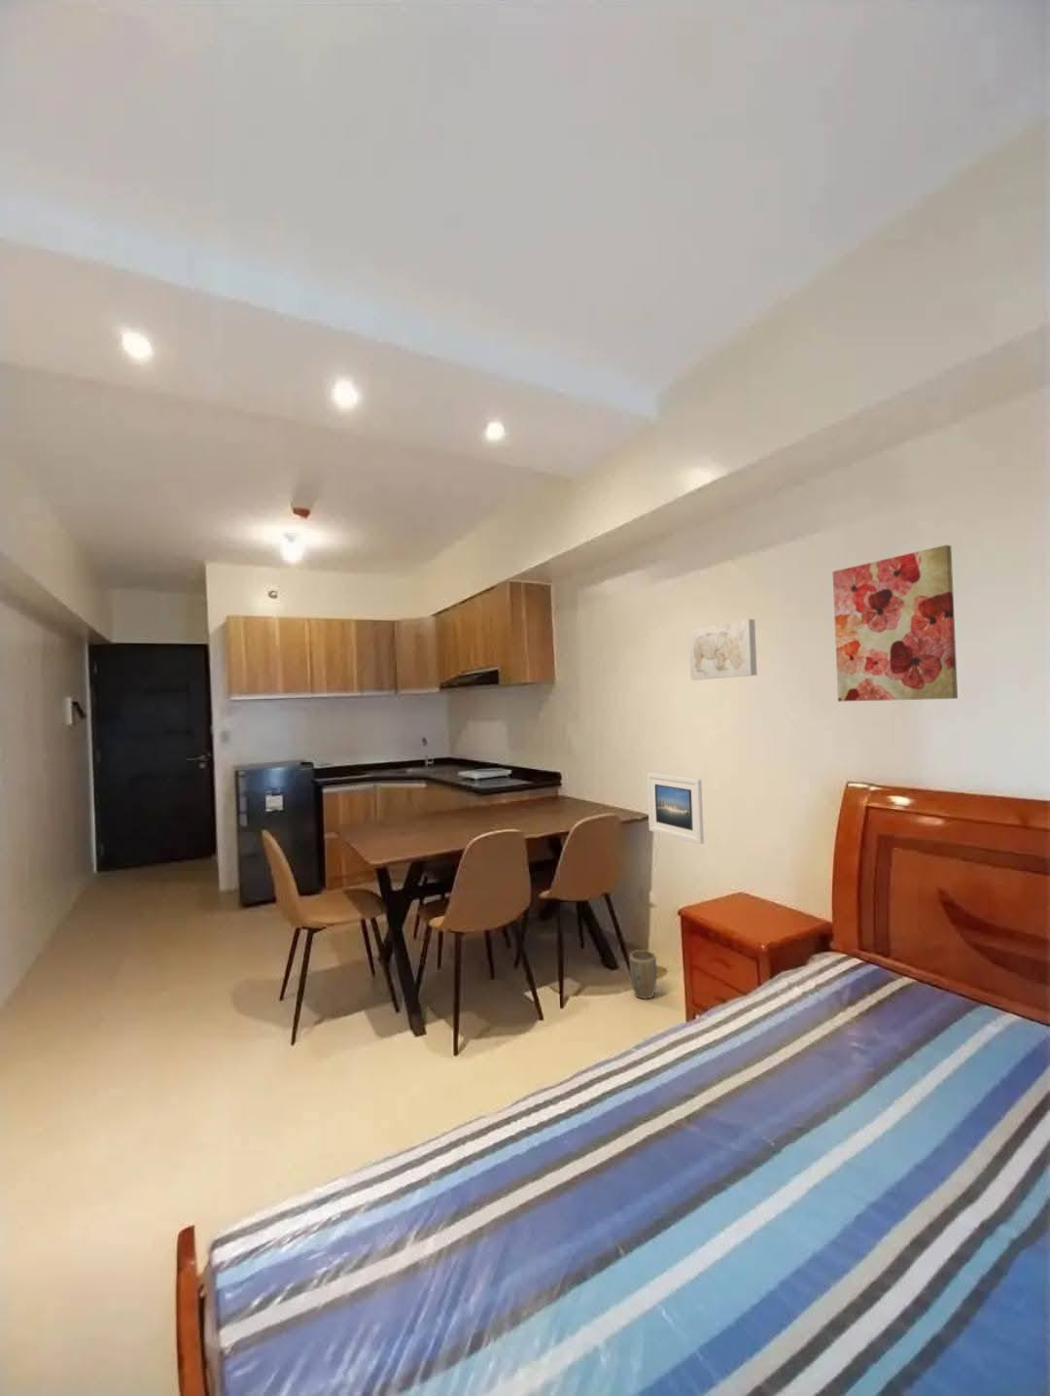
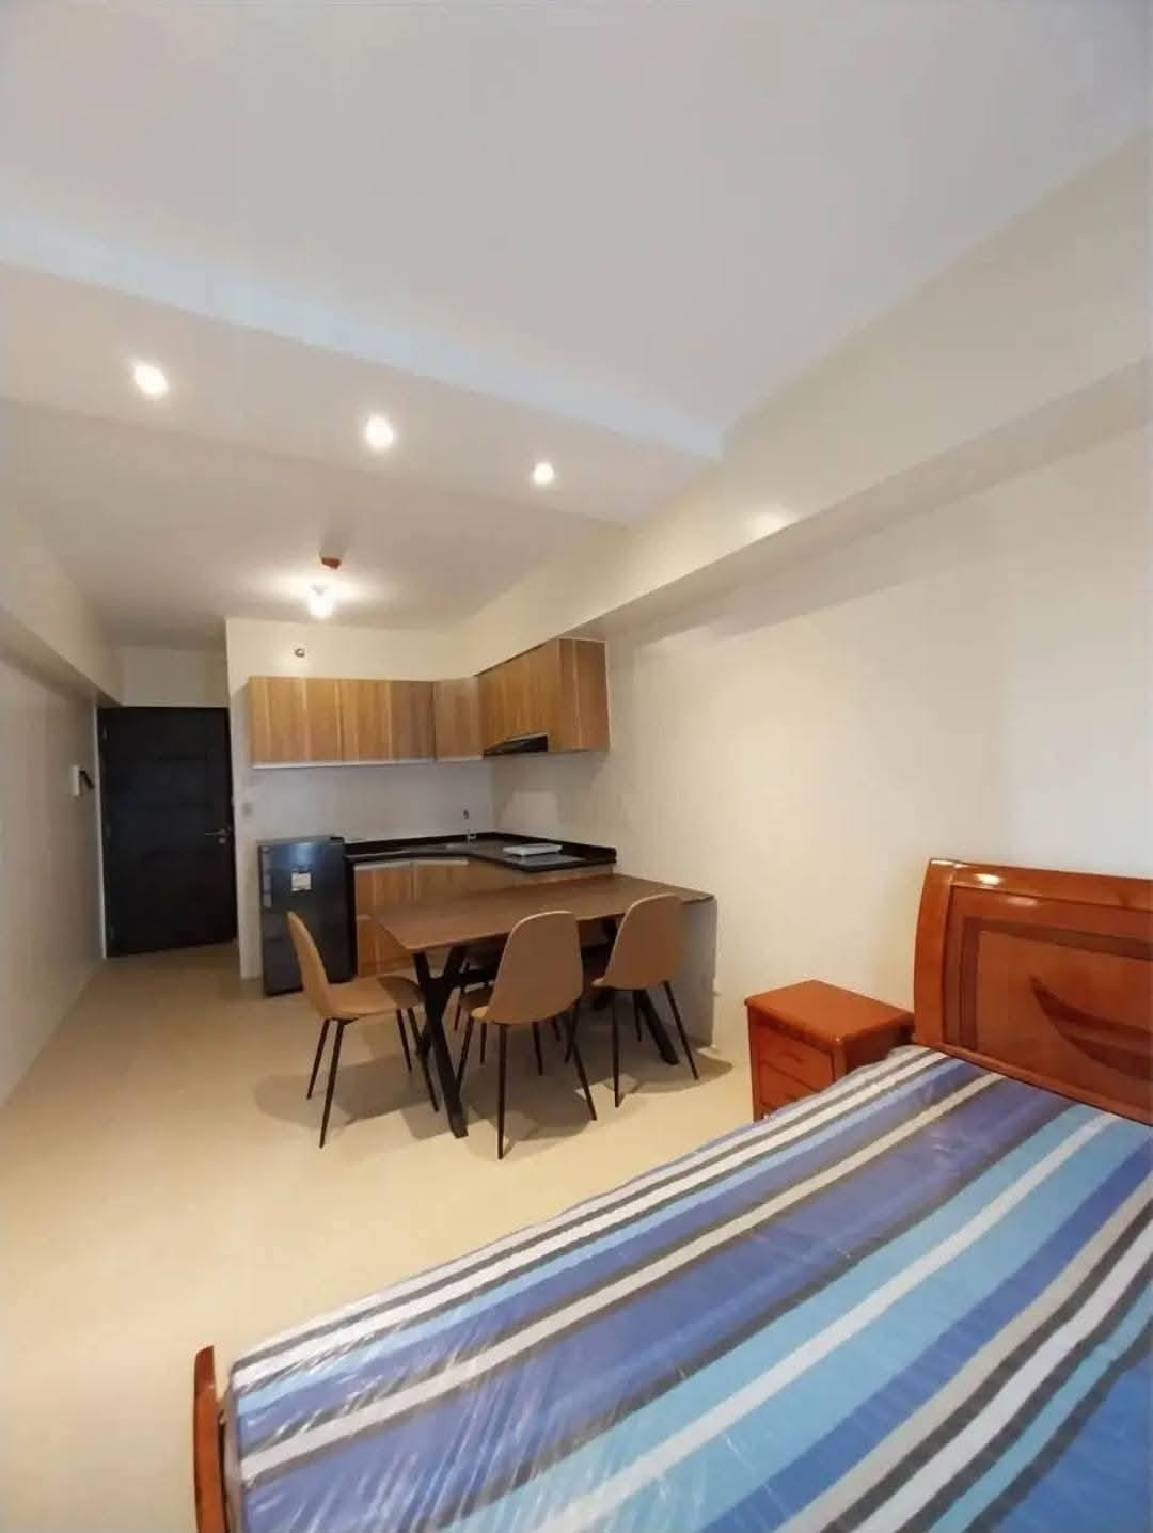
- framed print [646,772,705,845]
- wall art [833,545,958,702]
- wall art [688,619,759,680]
- plant pot [629,948,657,1000]
